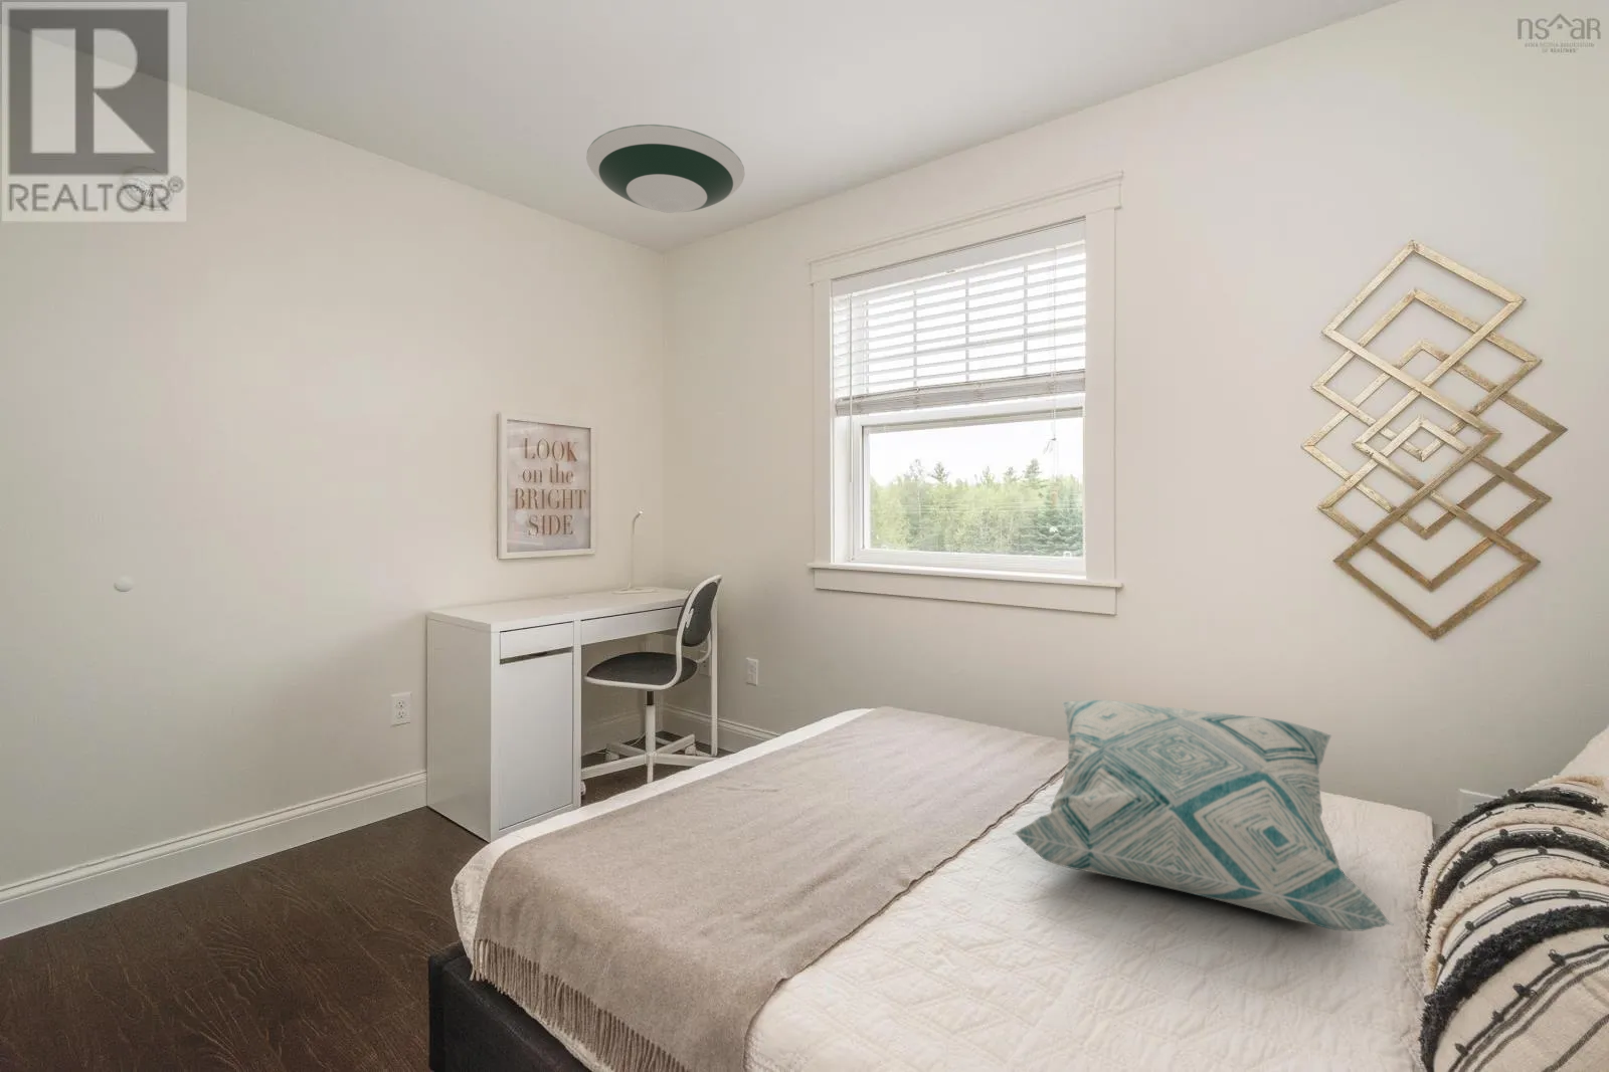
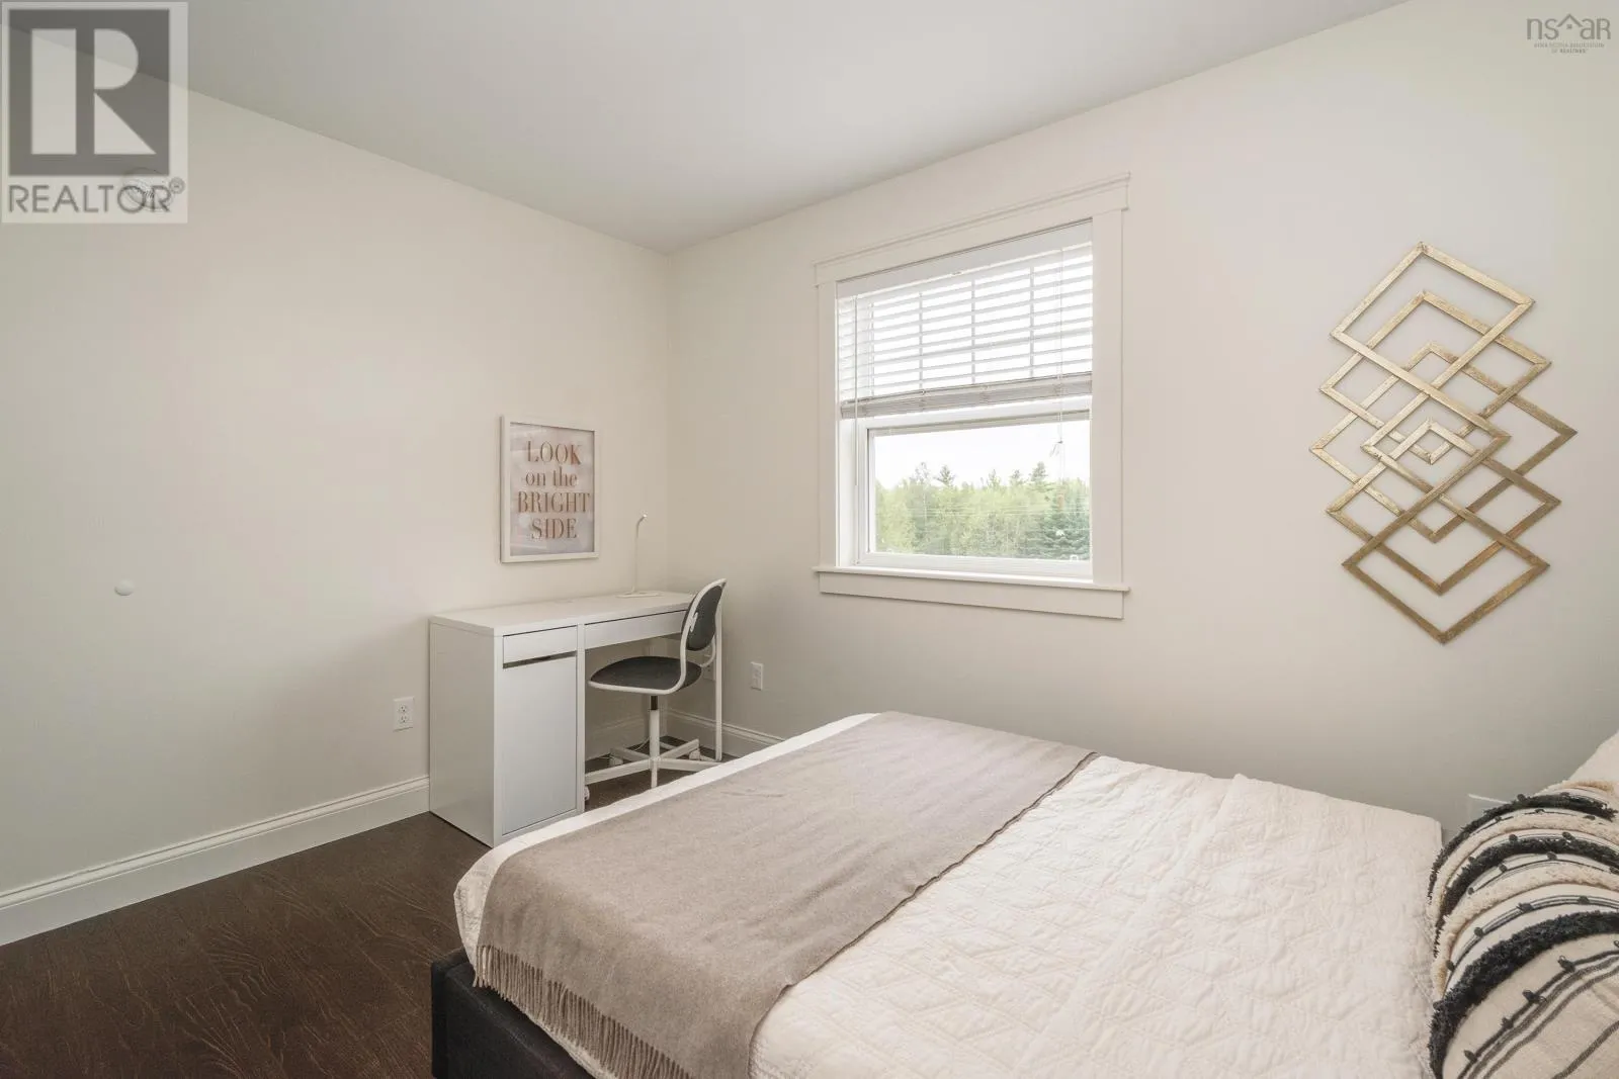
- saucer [585,123,745,214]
- decorative pillow [1013,699,1395,932]
